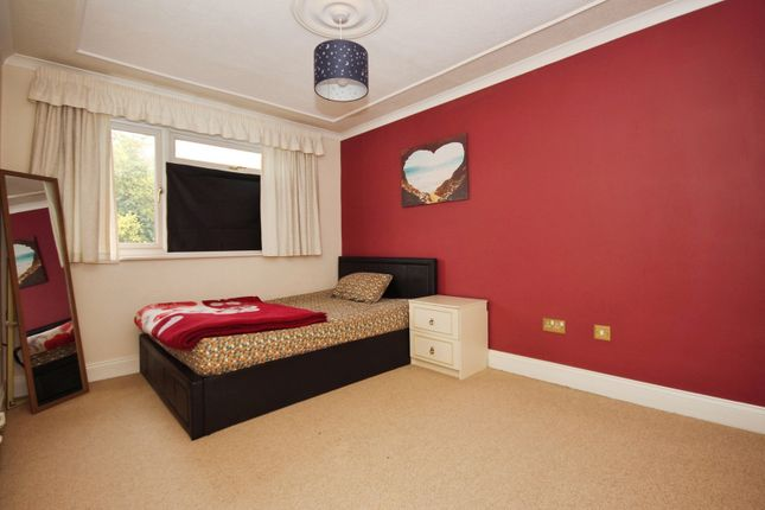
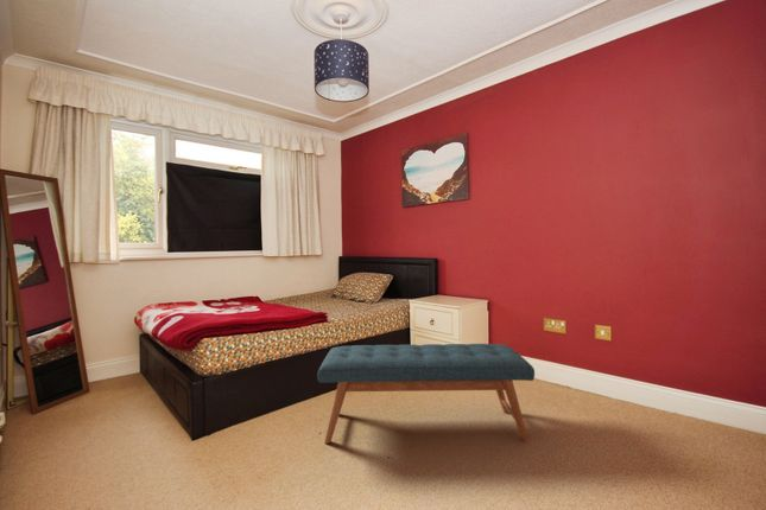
+ bench [316,343,536,445]
